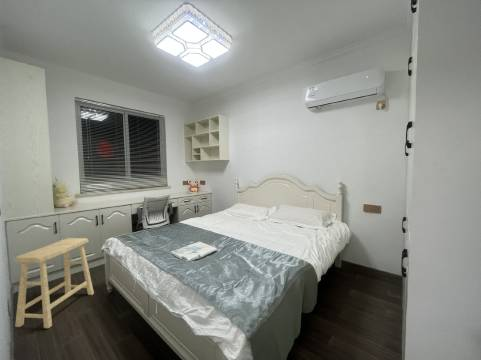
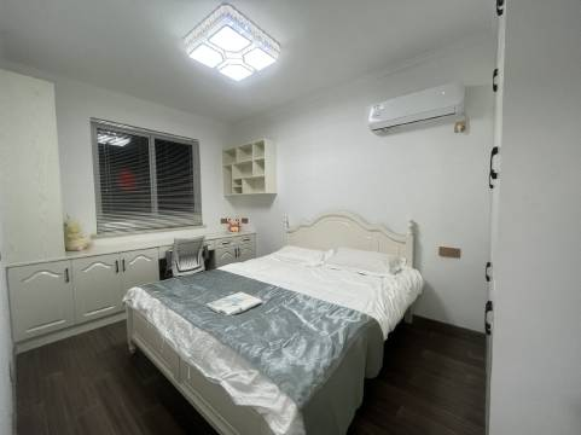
- stool [13,237,95,329]
